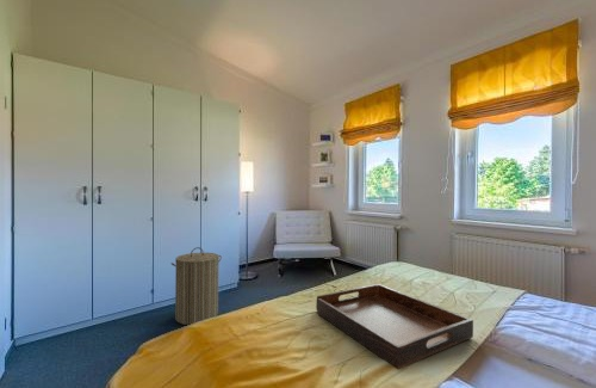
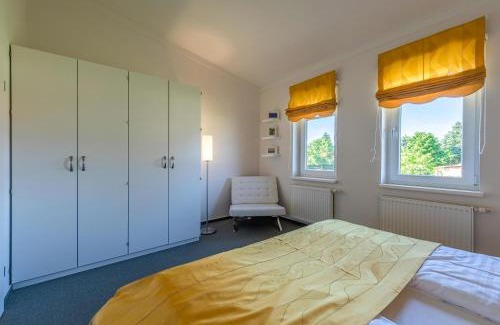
- laundry hamper [170,246,223,326]
- serving tray [315,283,474,370]
